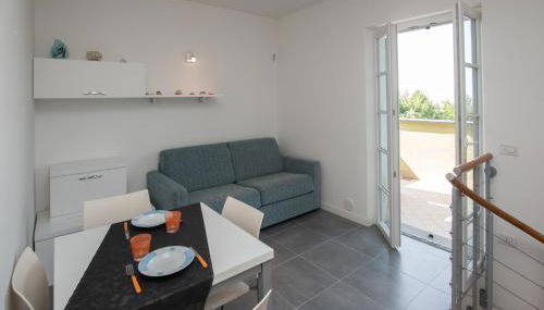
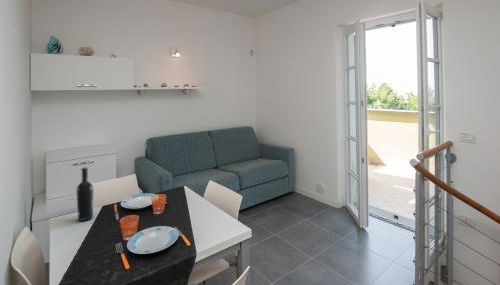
+ wine bottle [75,167,94,222]
